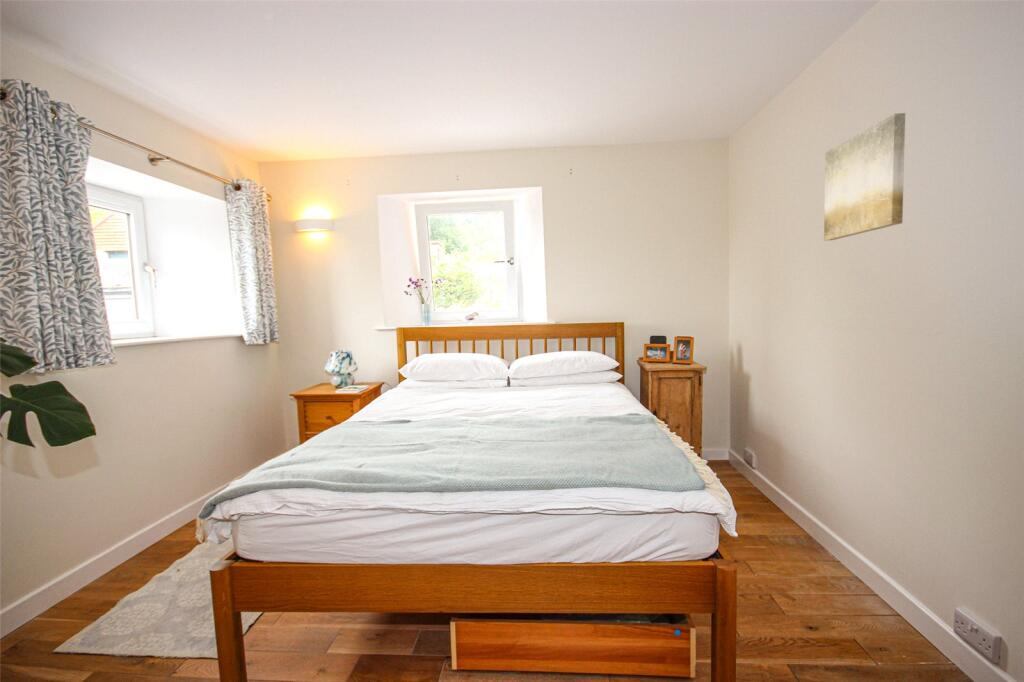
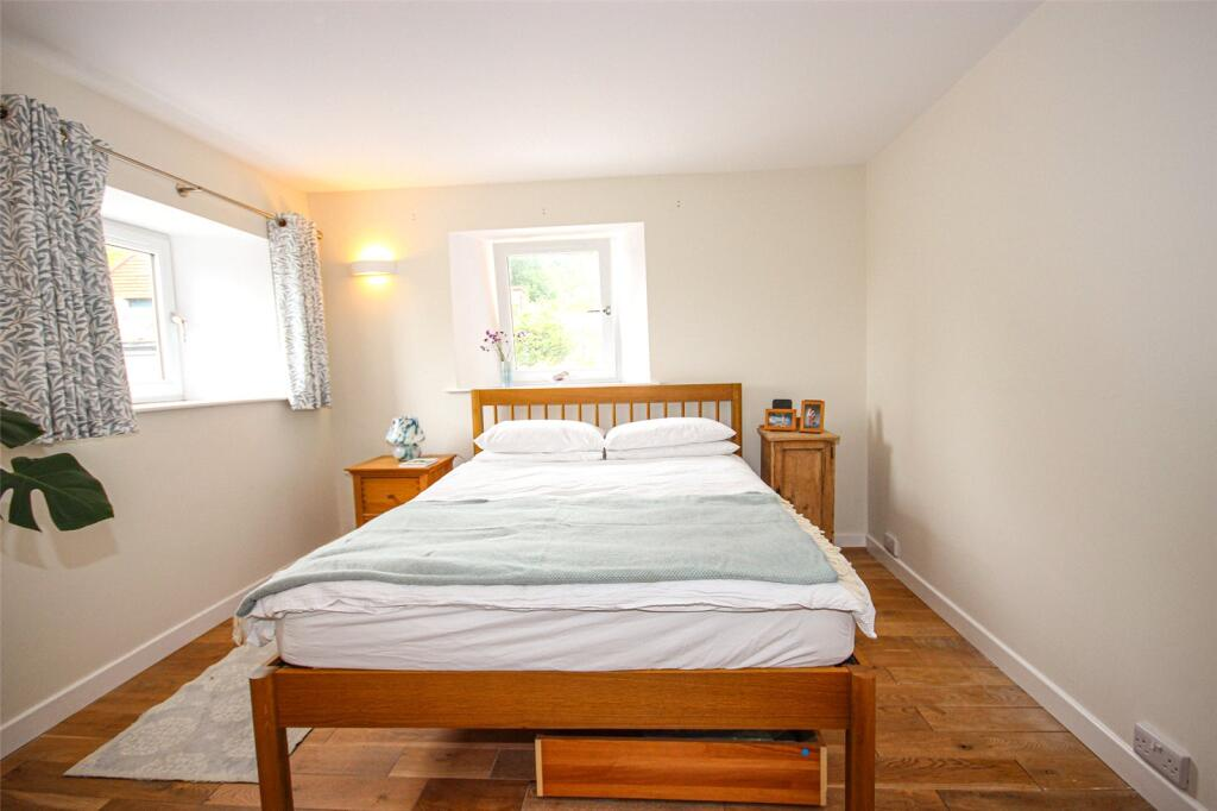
- wall art [823,112,906,242]
